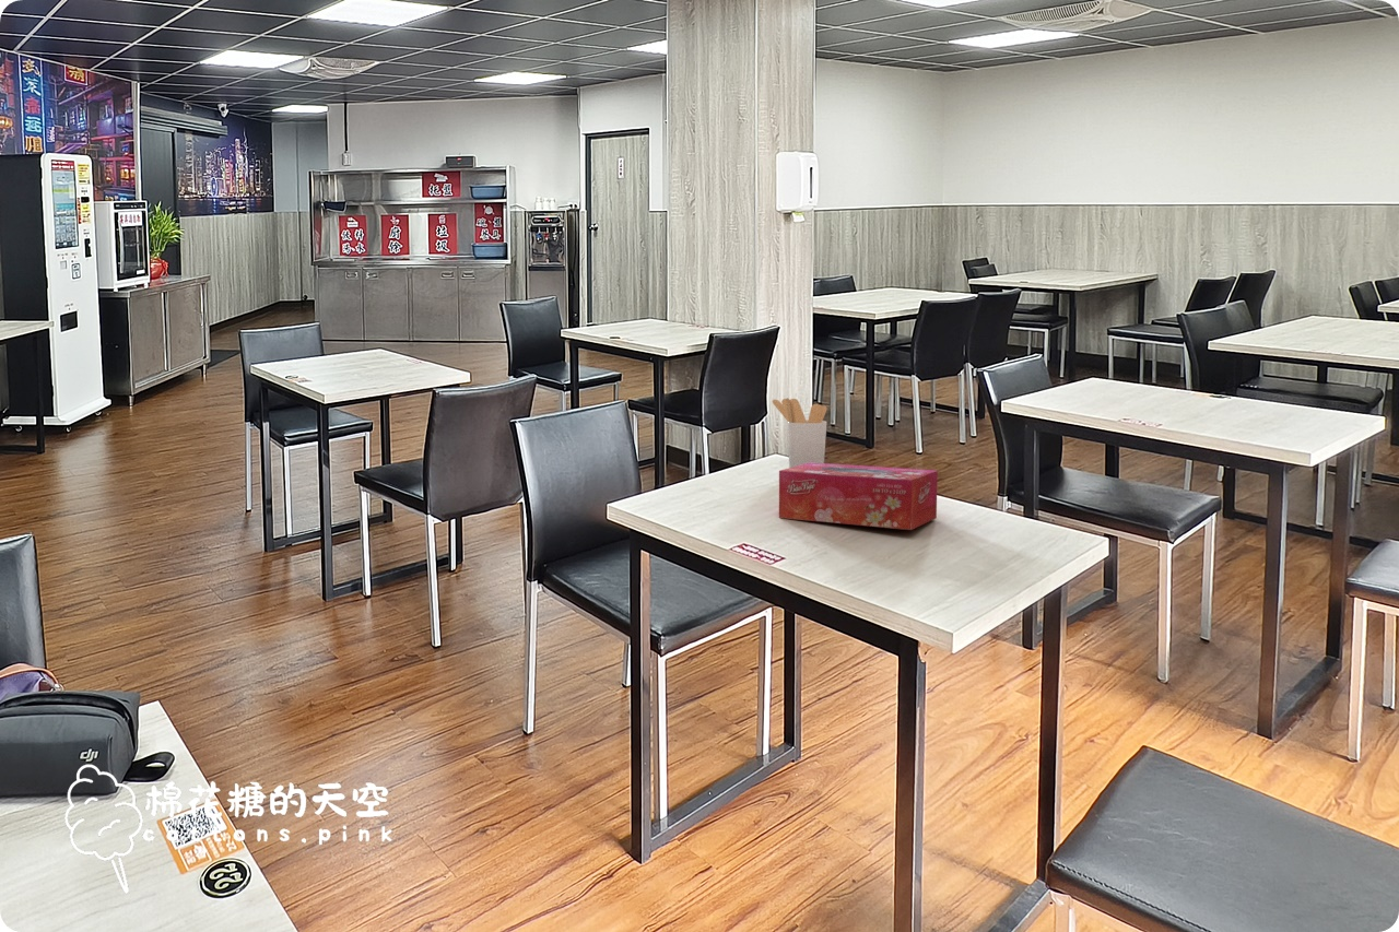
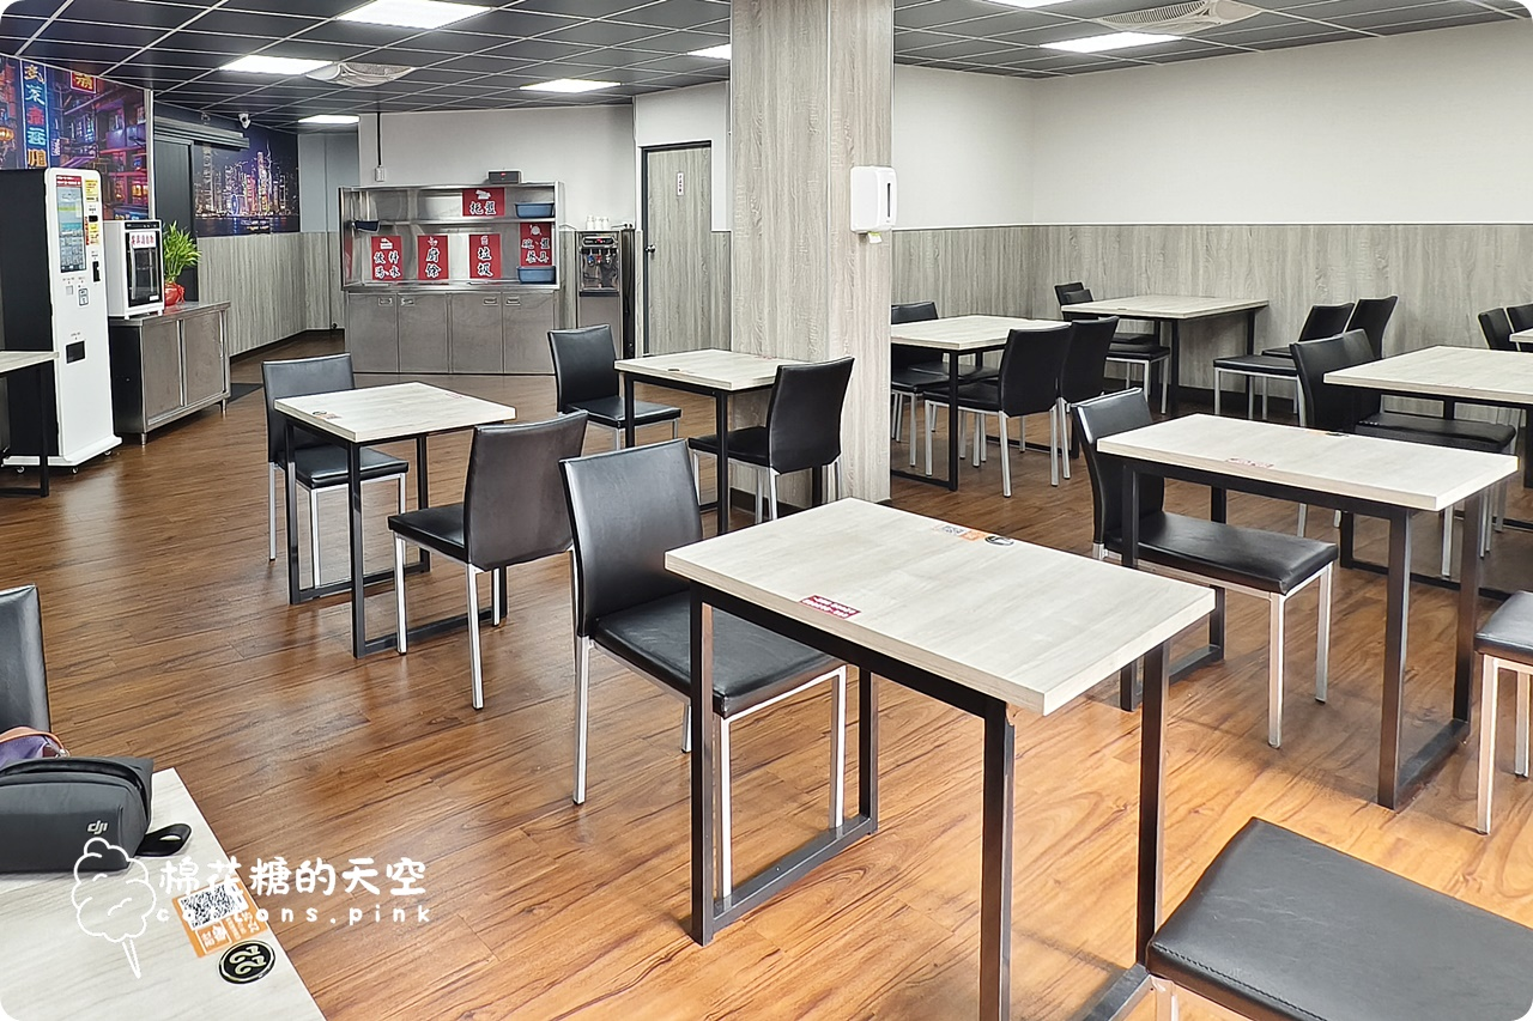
- utensil holder [772,397,828,468]
- tissue box [778,462,939,531]
